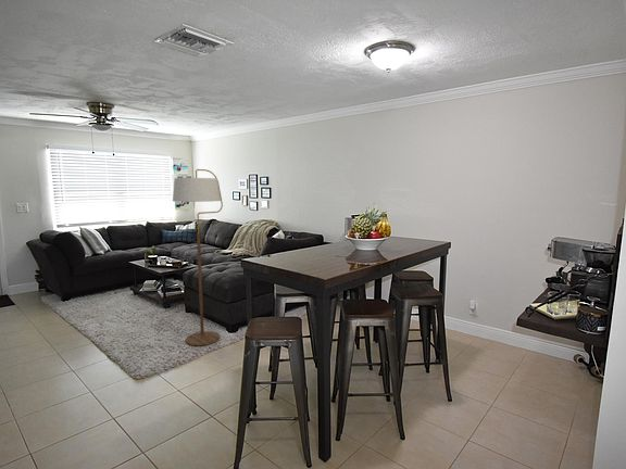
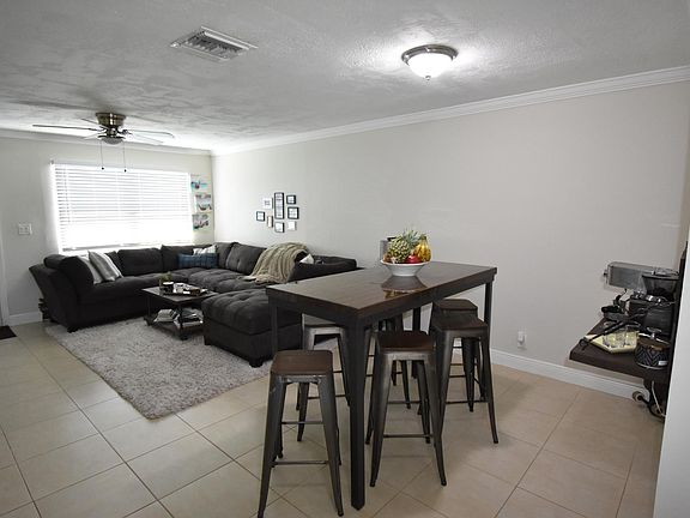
- floor lamp [172,168,224,346]
